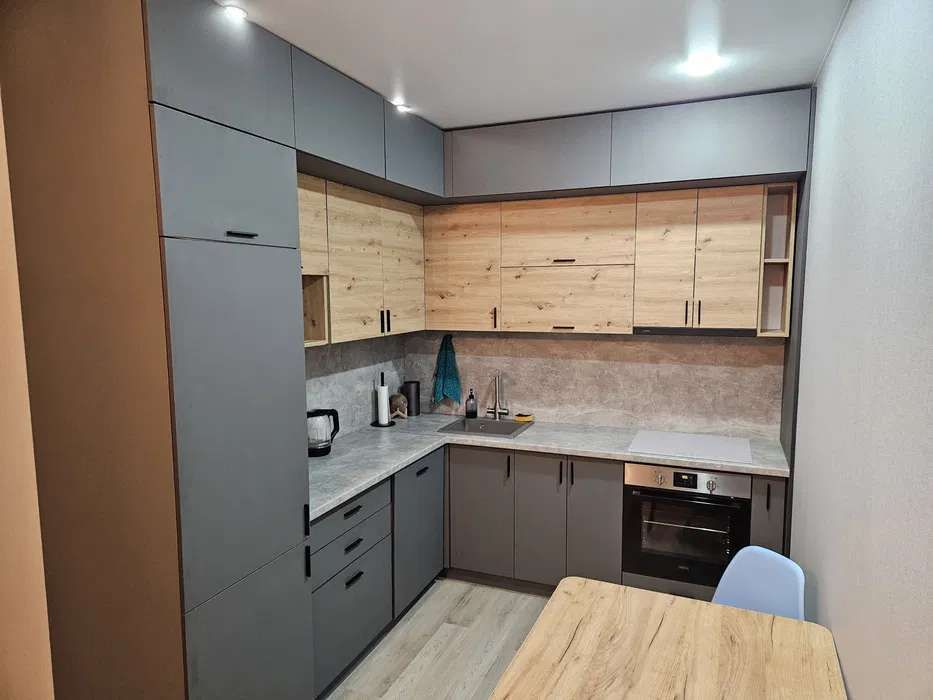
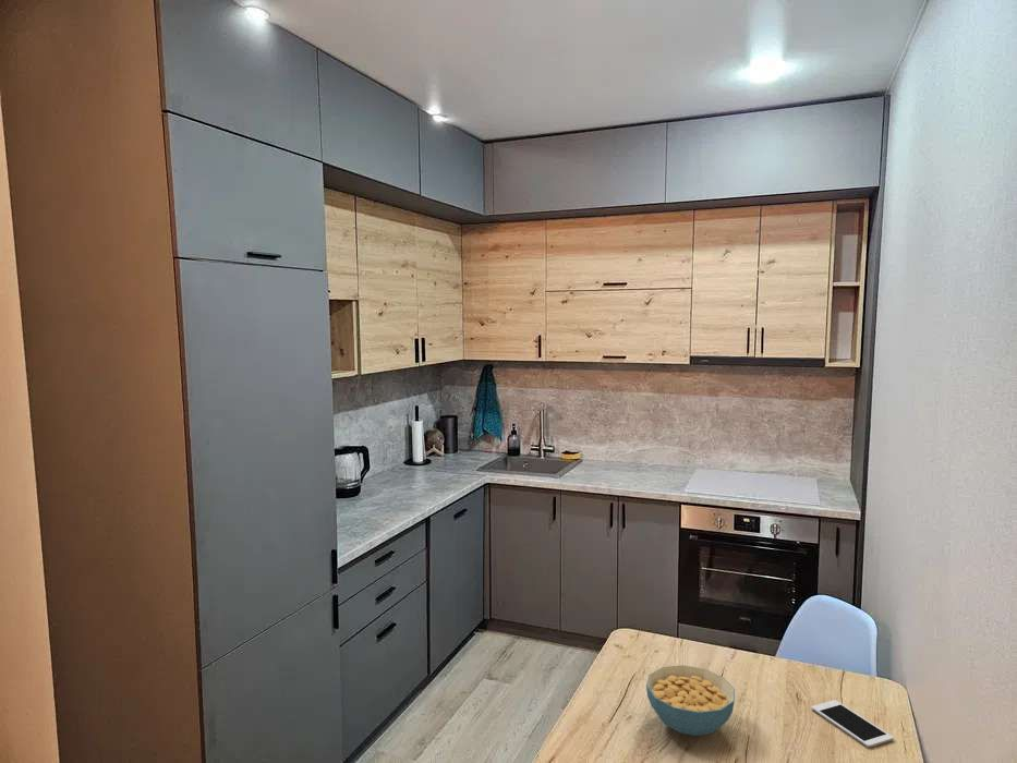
+ cell phone [811,699,894,749]
+ cereal bowl [645,664,736,737]
